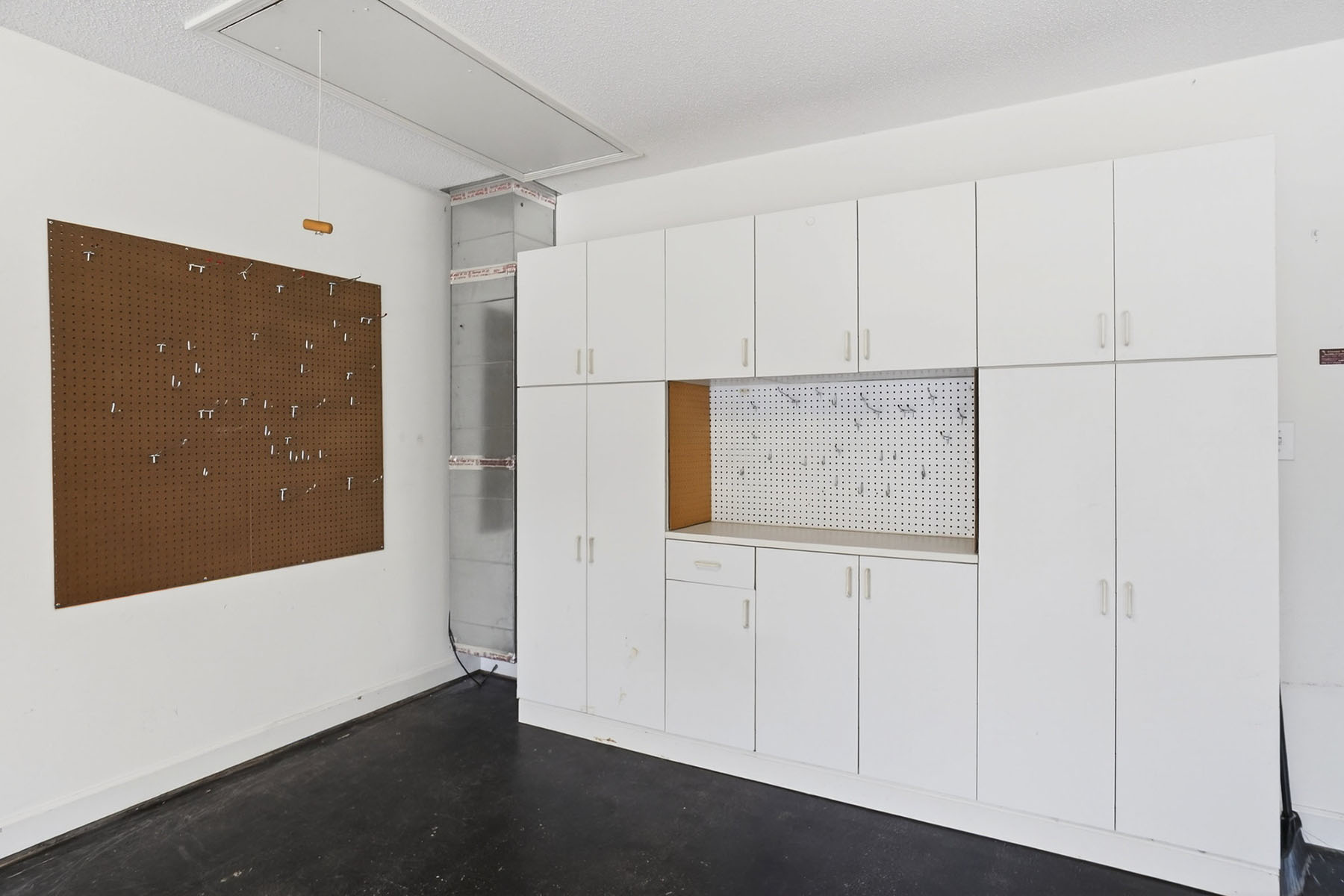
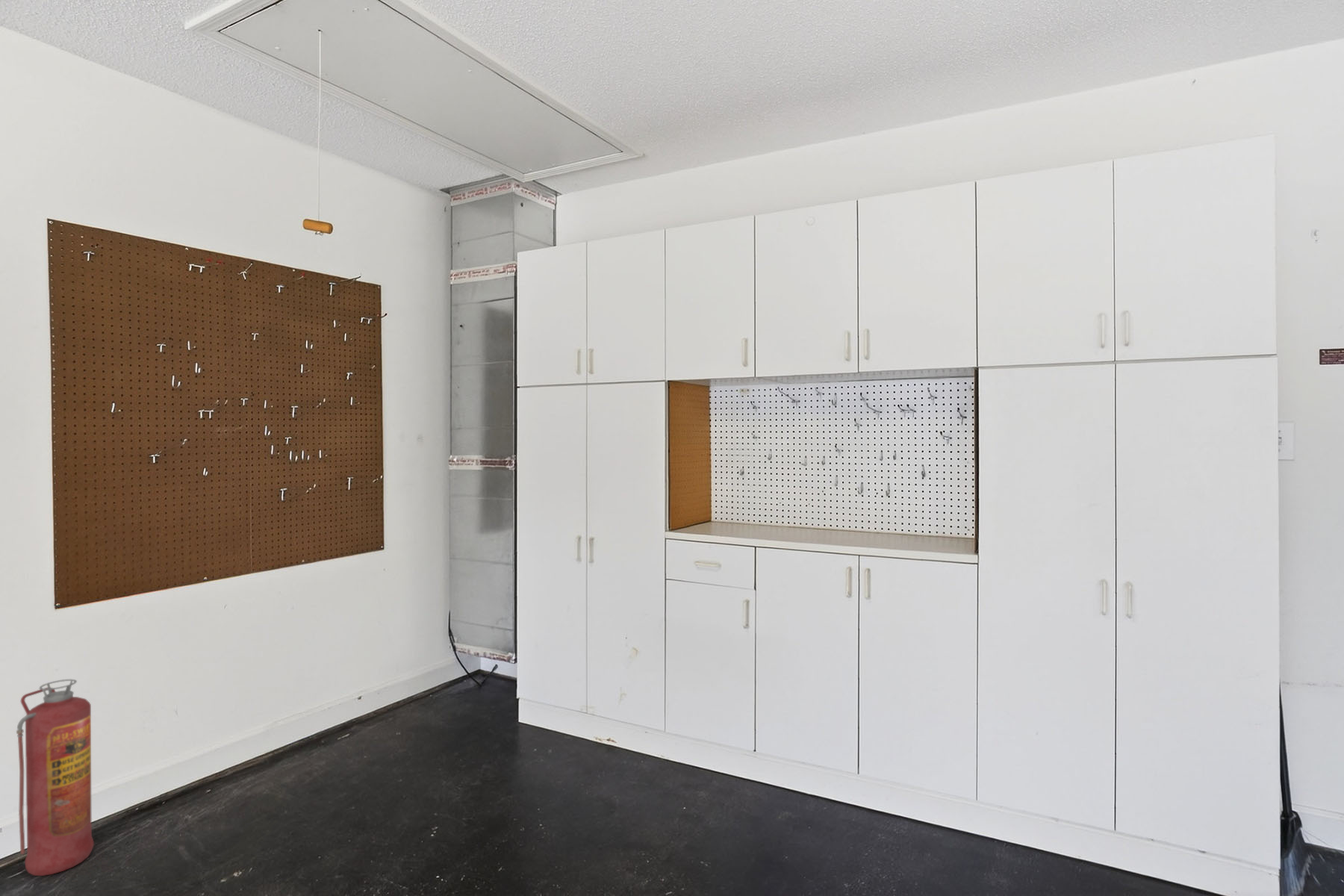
+ fire extinguisher [16,679,95,877]
